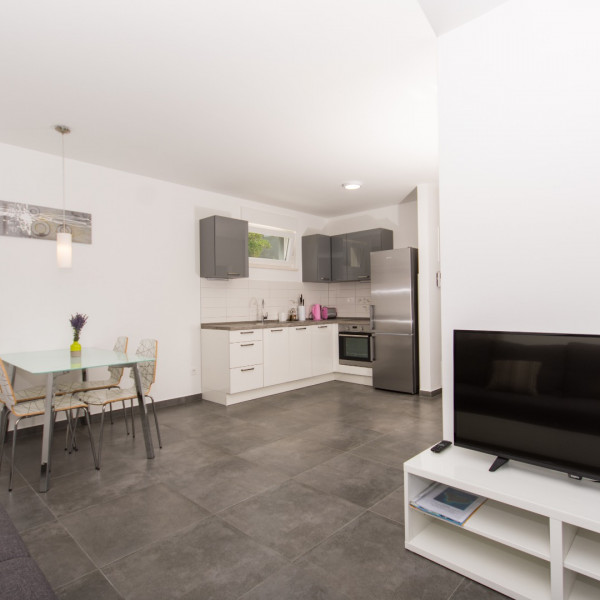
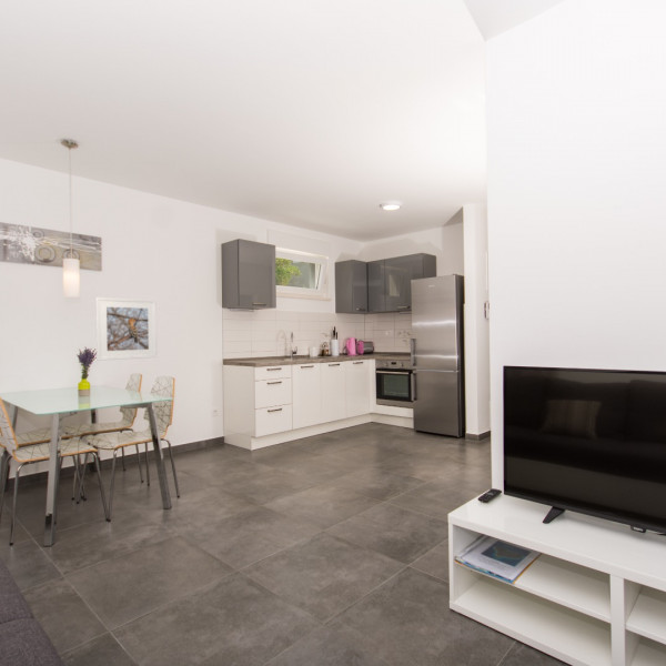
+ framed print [94,296,159,362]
